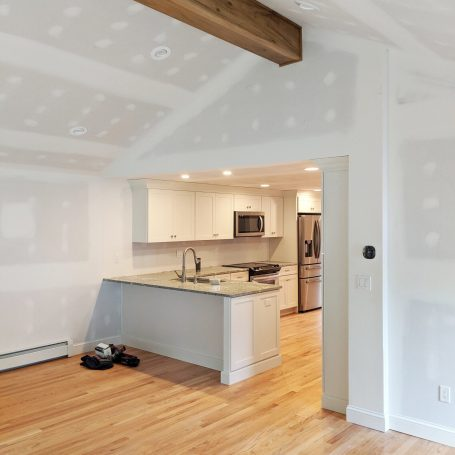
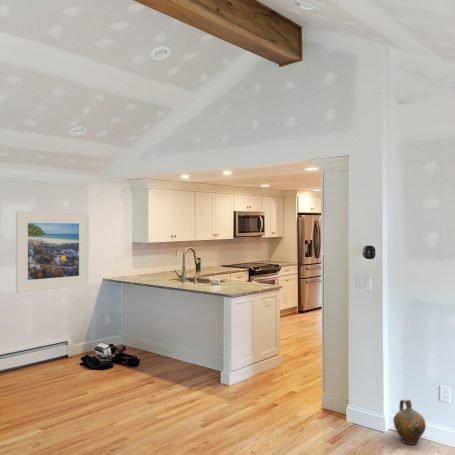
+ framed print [15,210,89,293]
+ ceramic jug [392,399,427,446]
